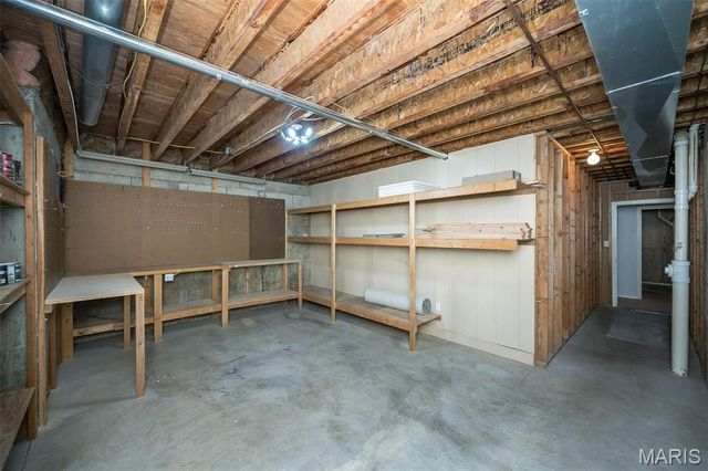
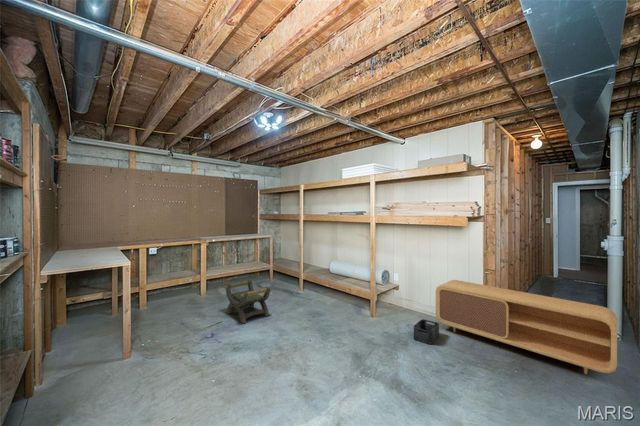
+ tv stand [435,279,618,375]
+ storage bin [413,318,440,345]
+ stool [223,279,272,325]
